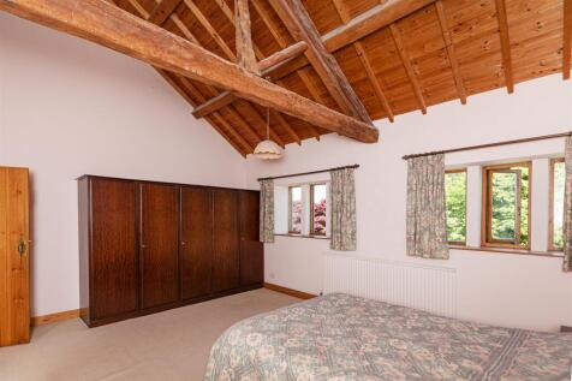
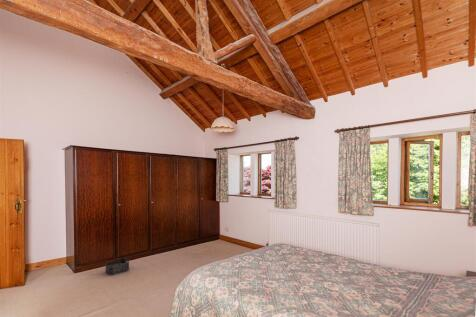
+ storage bin [104,257,130,277]
